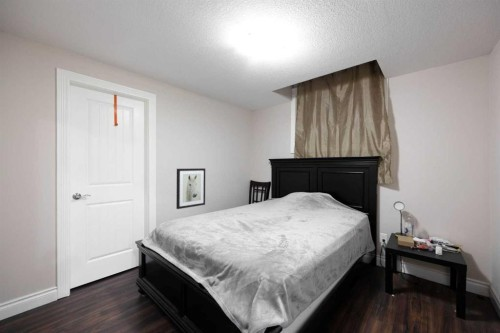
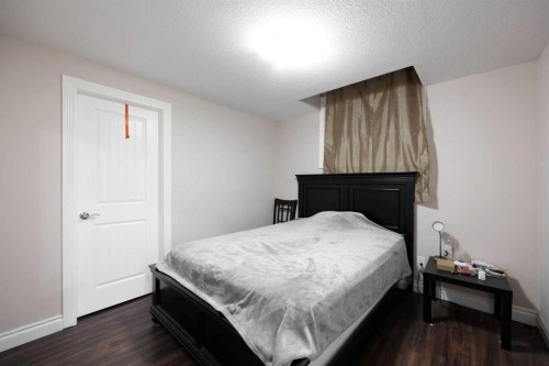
- wall art [175,167,206,210]
